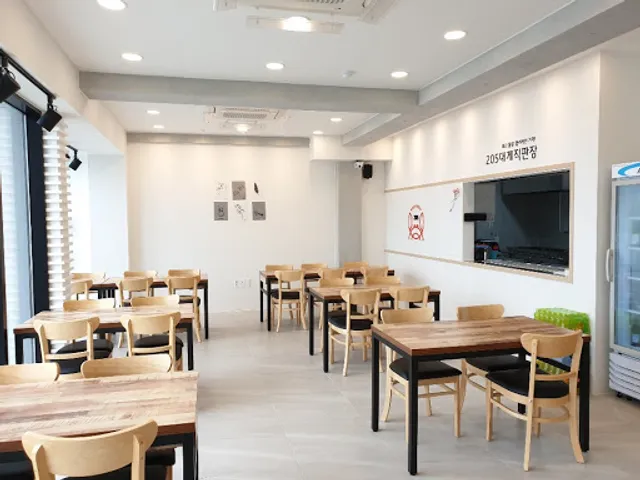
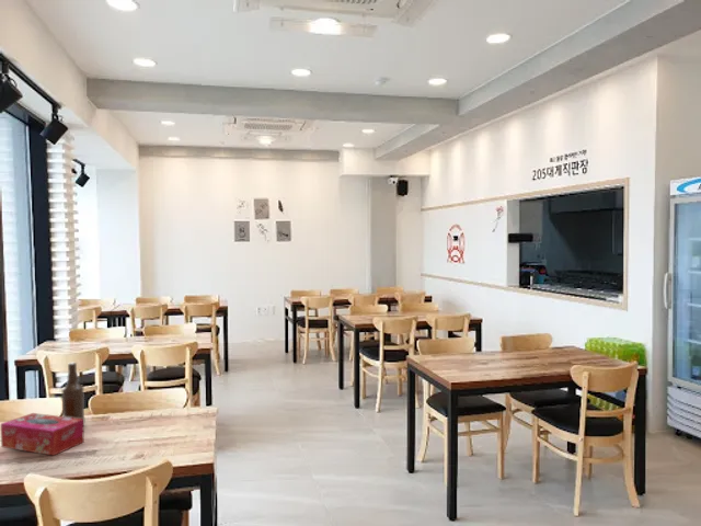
+ tissue box [0,412,85,456]
+ bottle [61,362,85,426]
